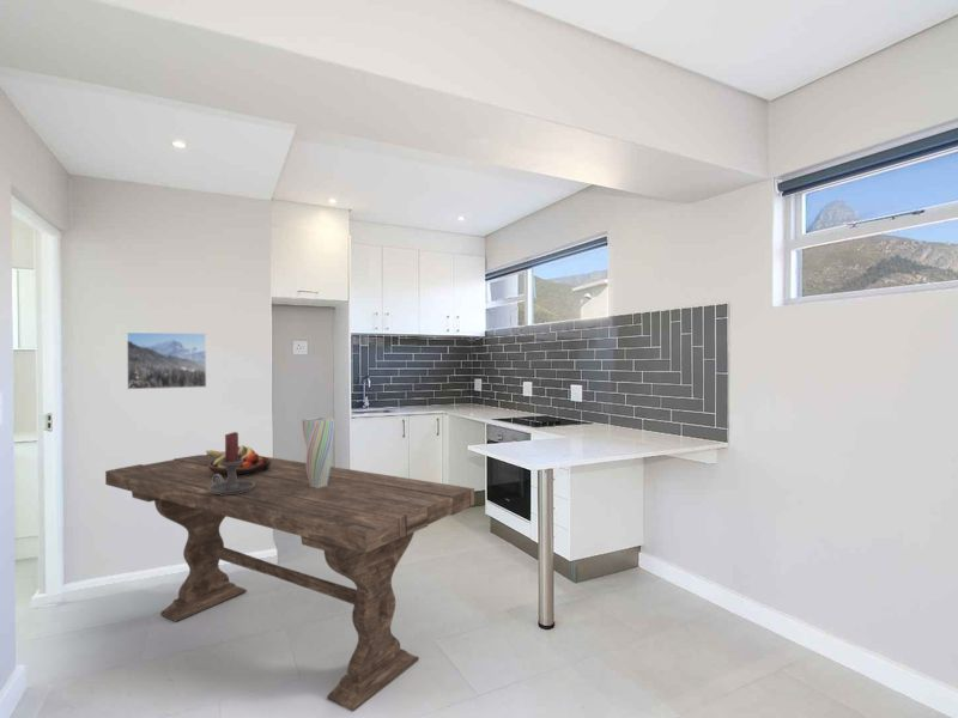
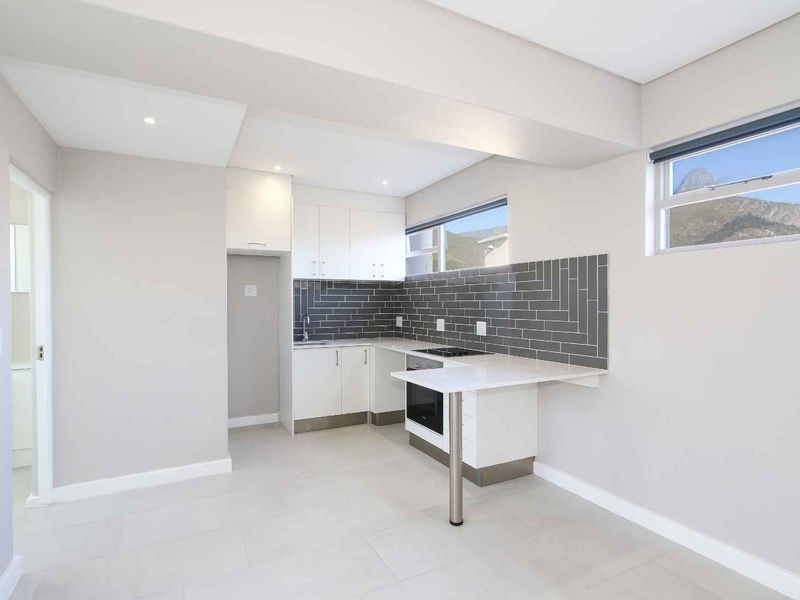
- candle holder [208,431,255,495]
- dining table [104,454,475,713]
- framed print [126,331,207,391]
- vase [301,416,335,488]
- fruit bowl [205,444,272,476]
